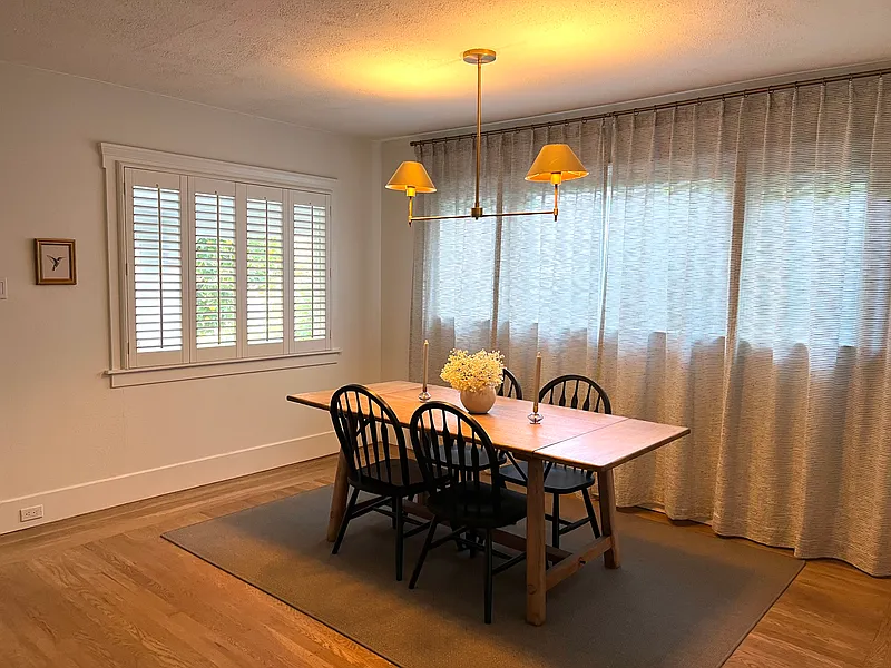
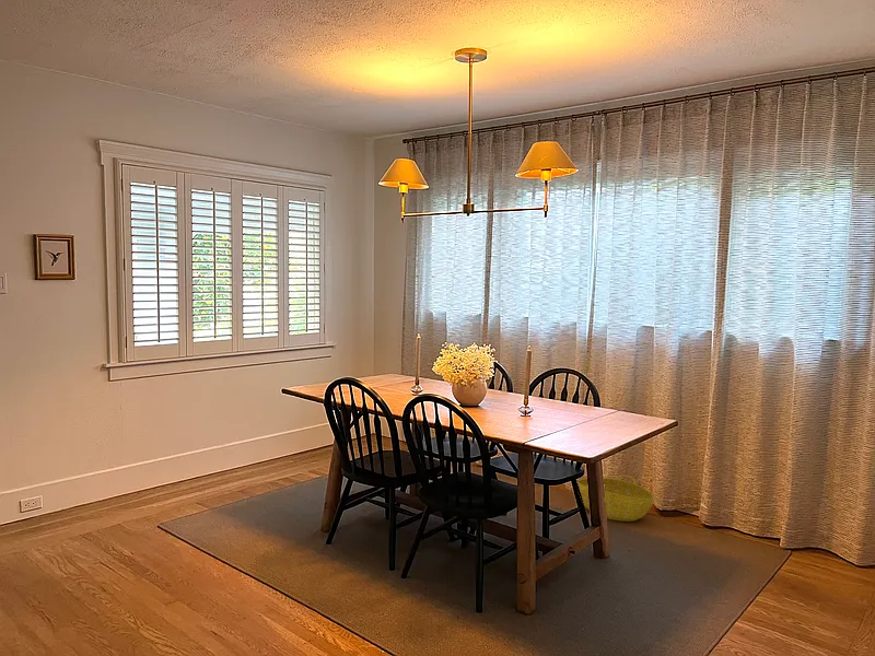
+ basket [578,475,655,523]
